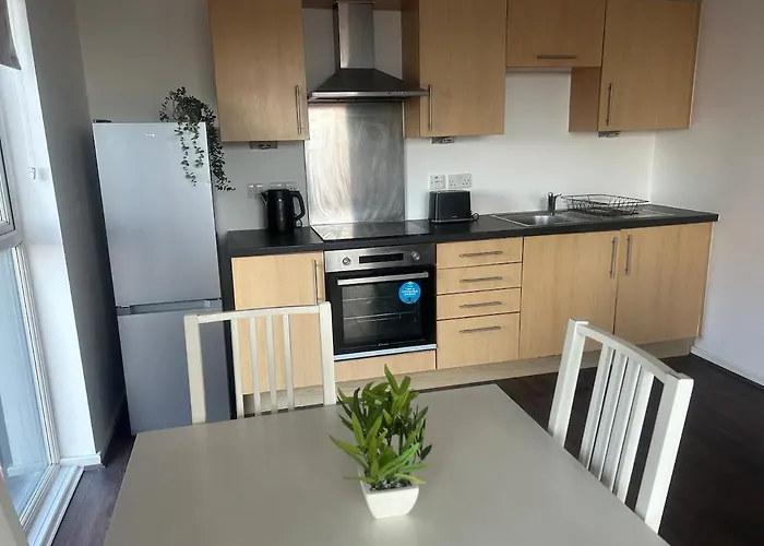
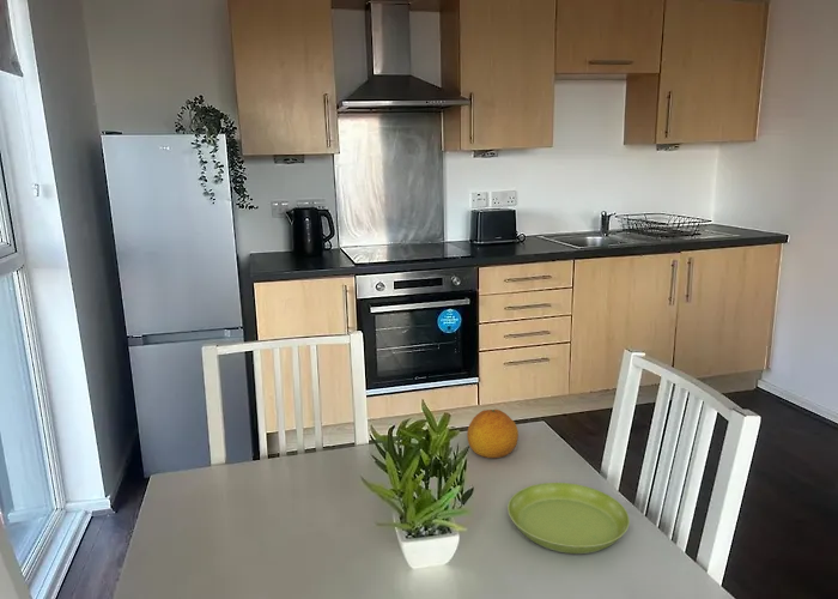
+ saucer [506,482,631,555]
+ fruit [466,409,520,459]
